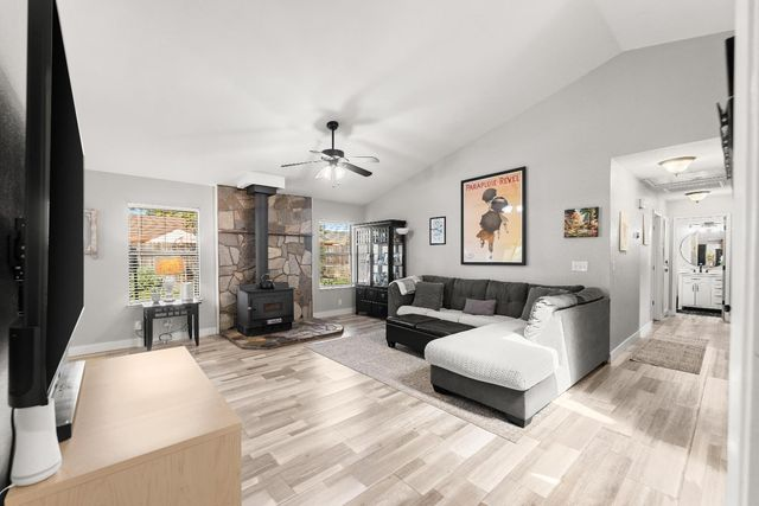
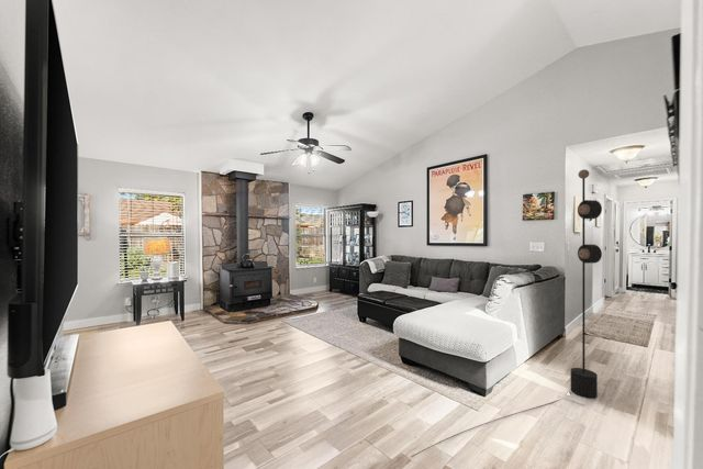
+ floor lamp [411,168,603,458]
